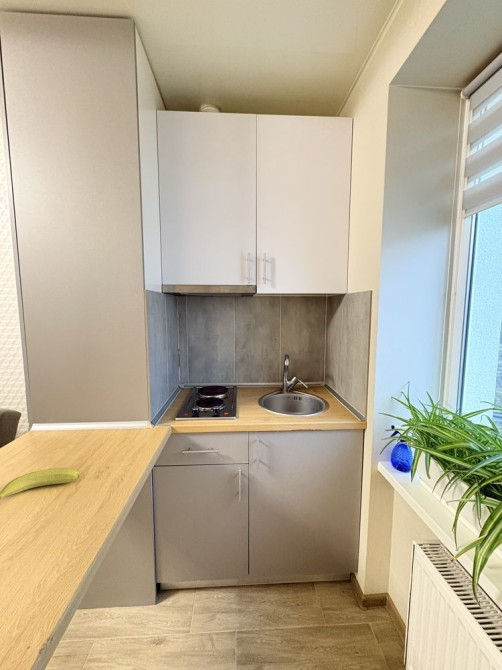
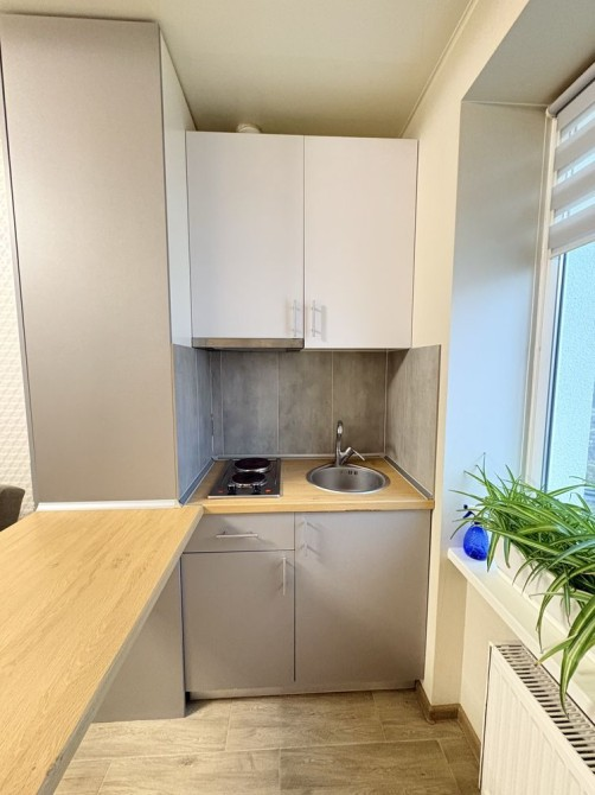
- fruit [0,467,81,500]
